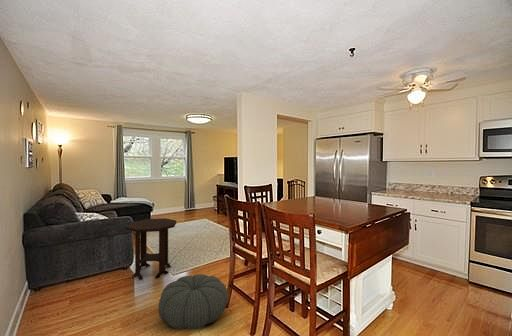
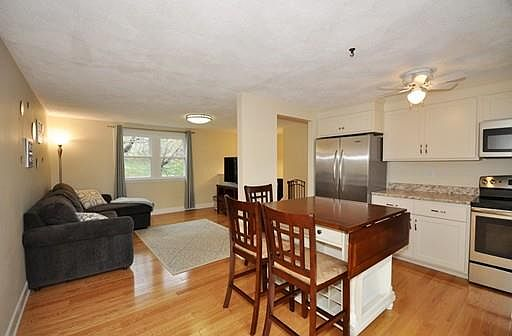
- pouf [157,273,229,330]
- side table [125,217,177,280]
